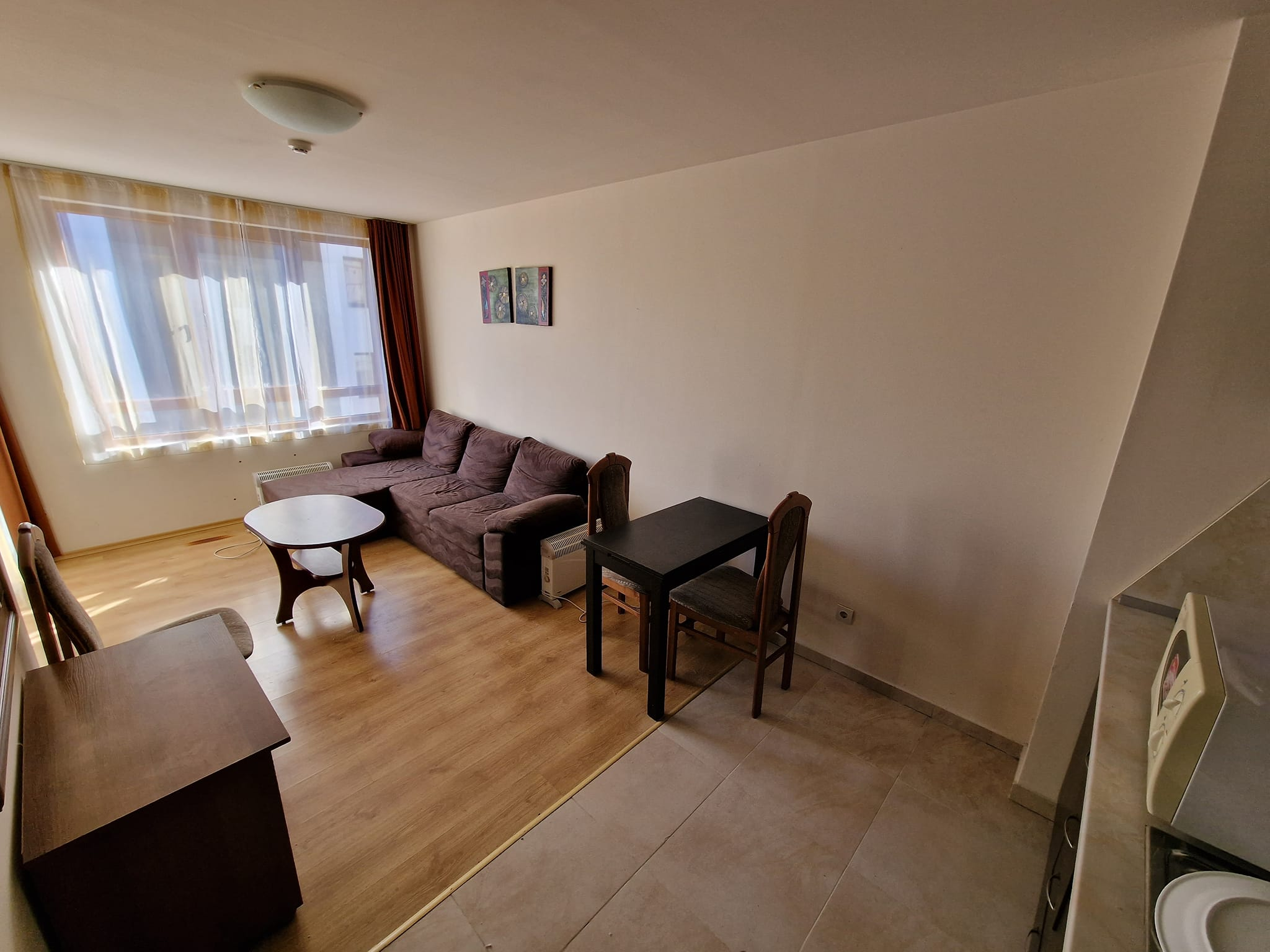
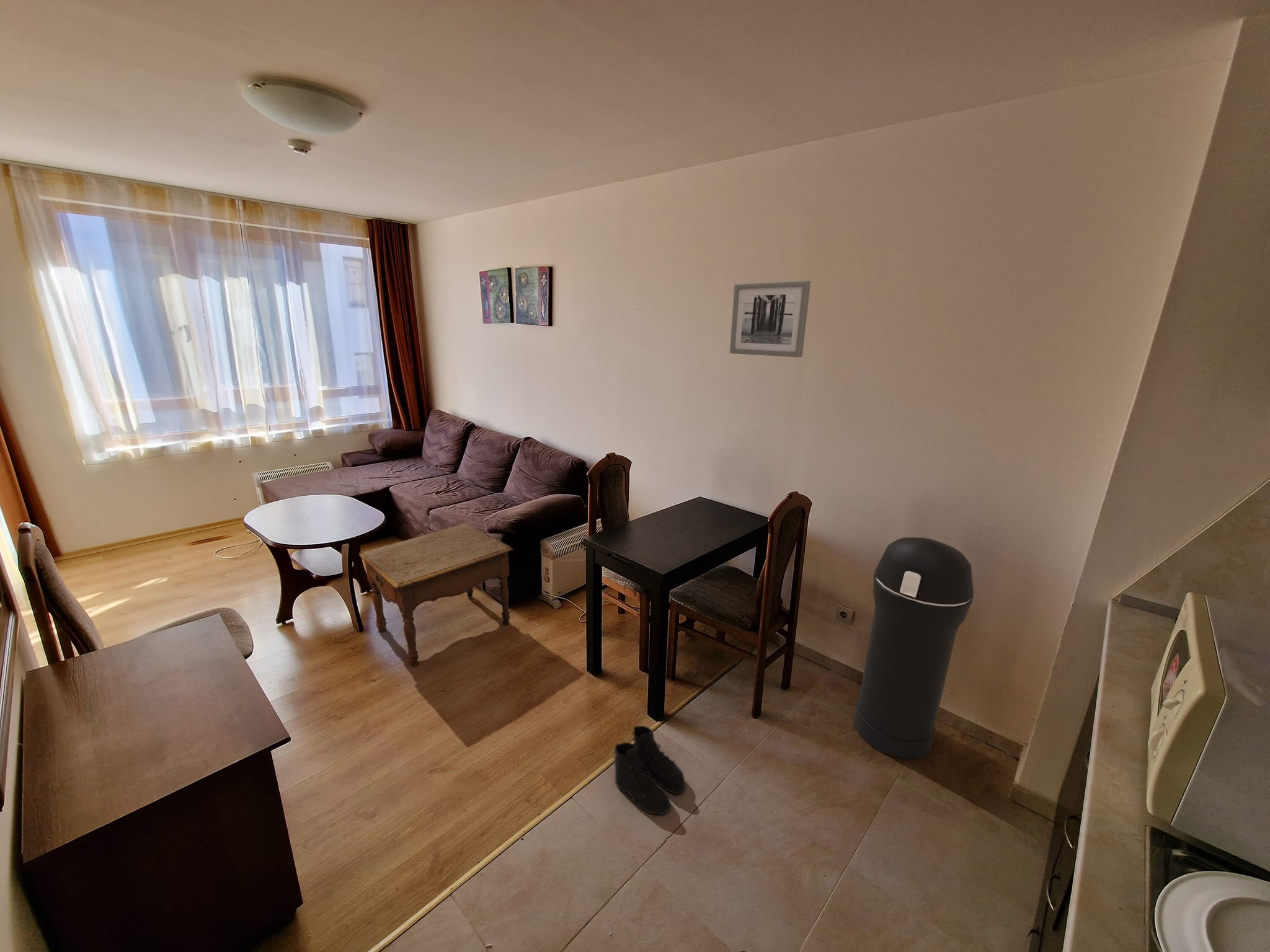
+ side table [358,522,514,668]
+ wall art [729,280,811,358]
+ trash can [853,537,974,760]
+ boots [612,725,686,816]
